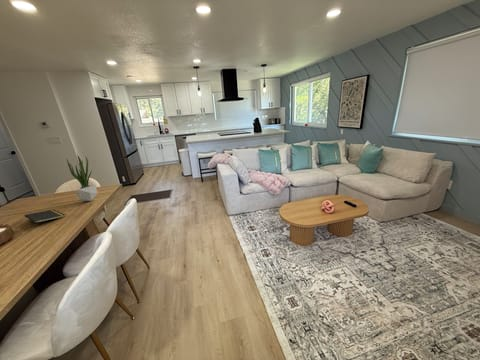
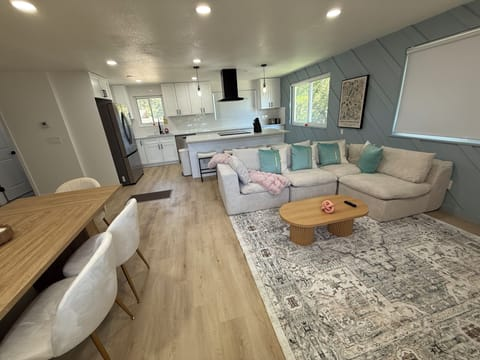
- notepad [23,209,66,228]
- potted plant [66,154,99,202]
